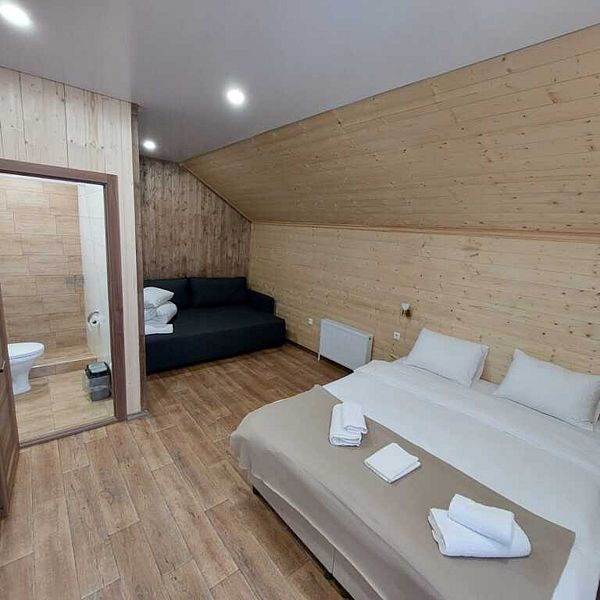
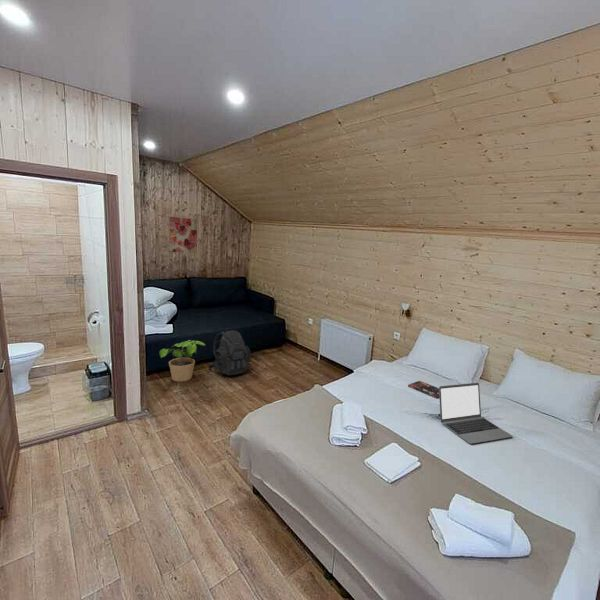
+ laptop [438,382,513,445]
+ potted plant [159,339,206,383]
+ backpack [207,329,252,376]
+ book [407,380,440,399]
+ wall art [168,216,198,254]
